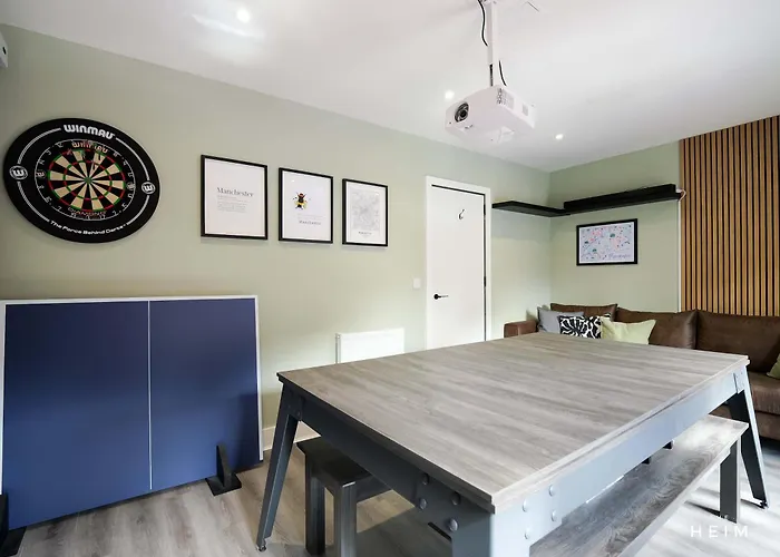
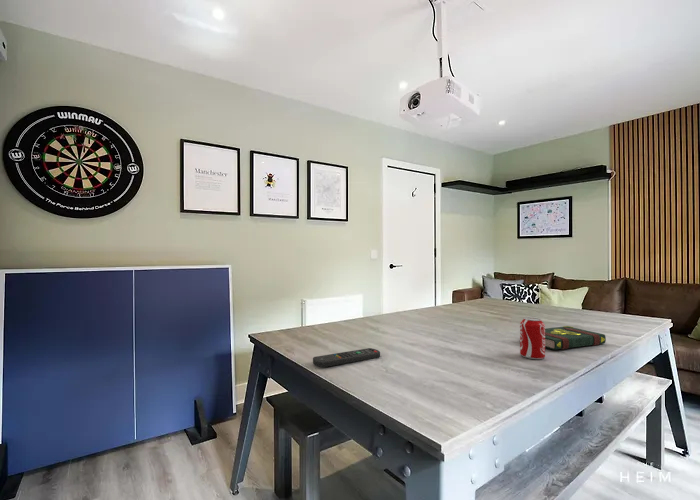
+ remote control [312,347,381,369]
+ book [545,325,607,351]
+ beverage can [519,316,546,360]
